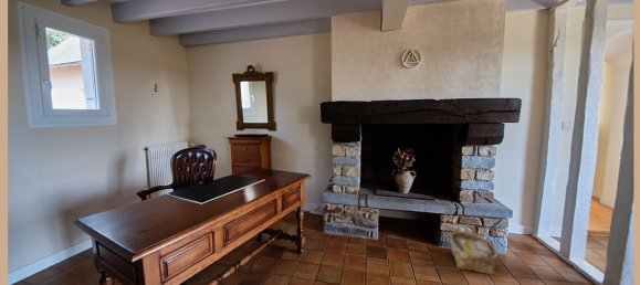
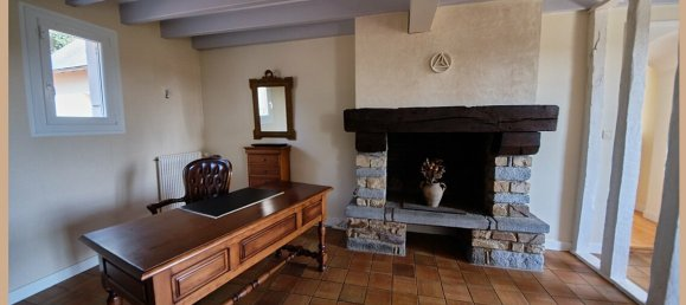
- woven basket [449,223,499,275]
